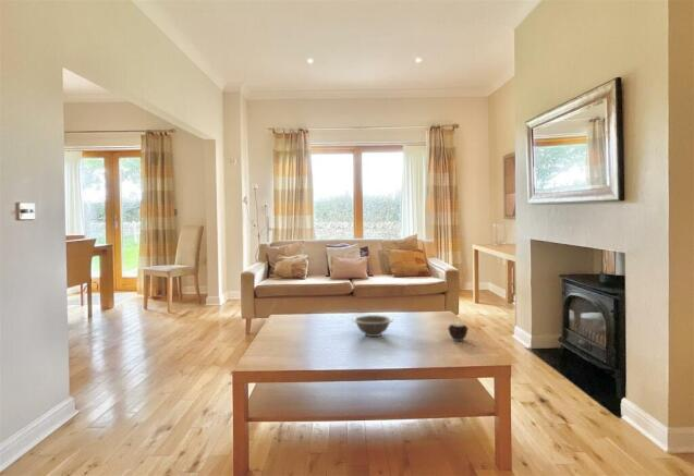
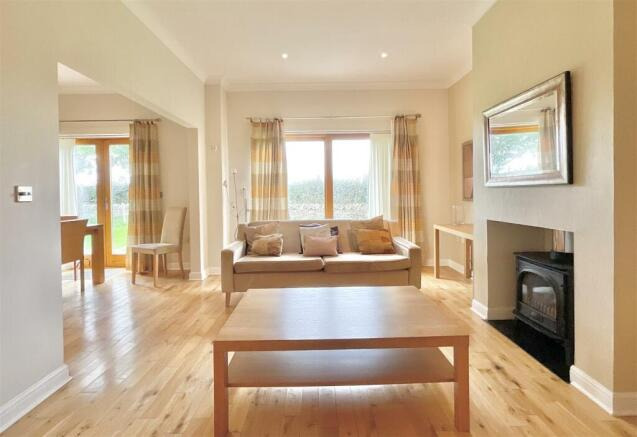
- decorative bowl [352,314,394,338]
- candle [447,320,470,342]
